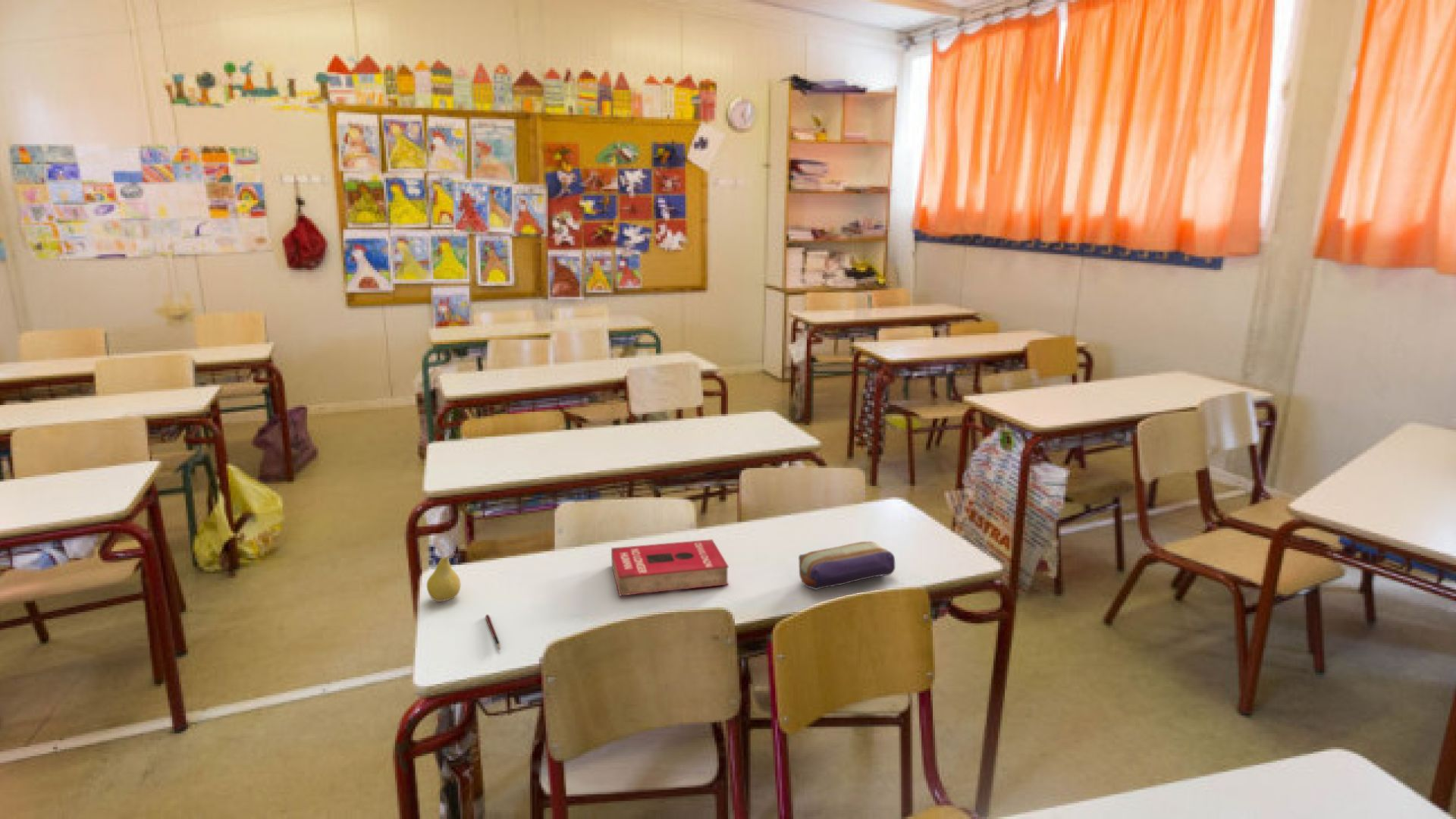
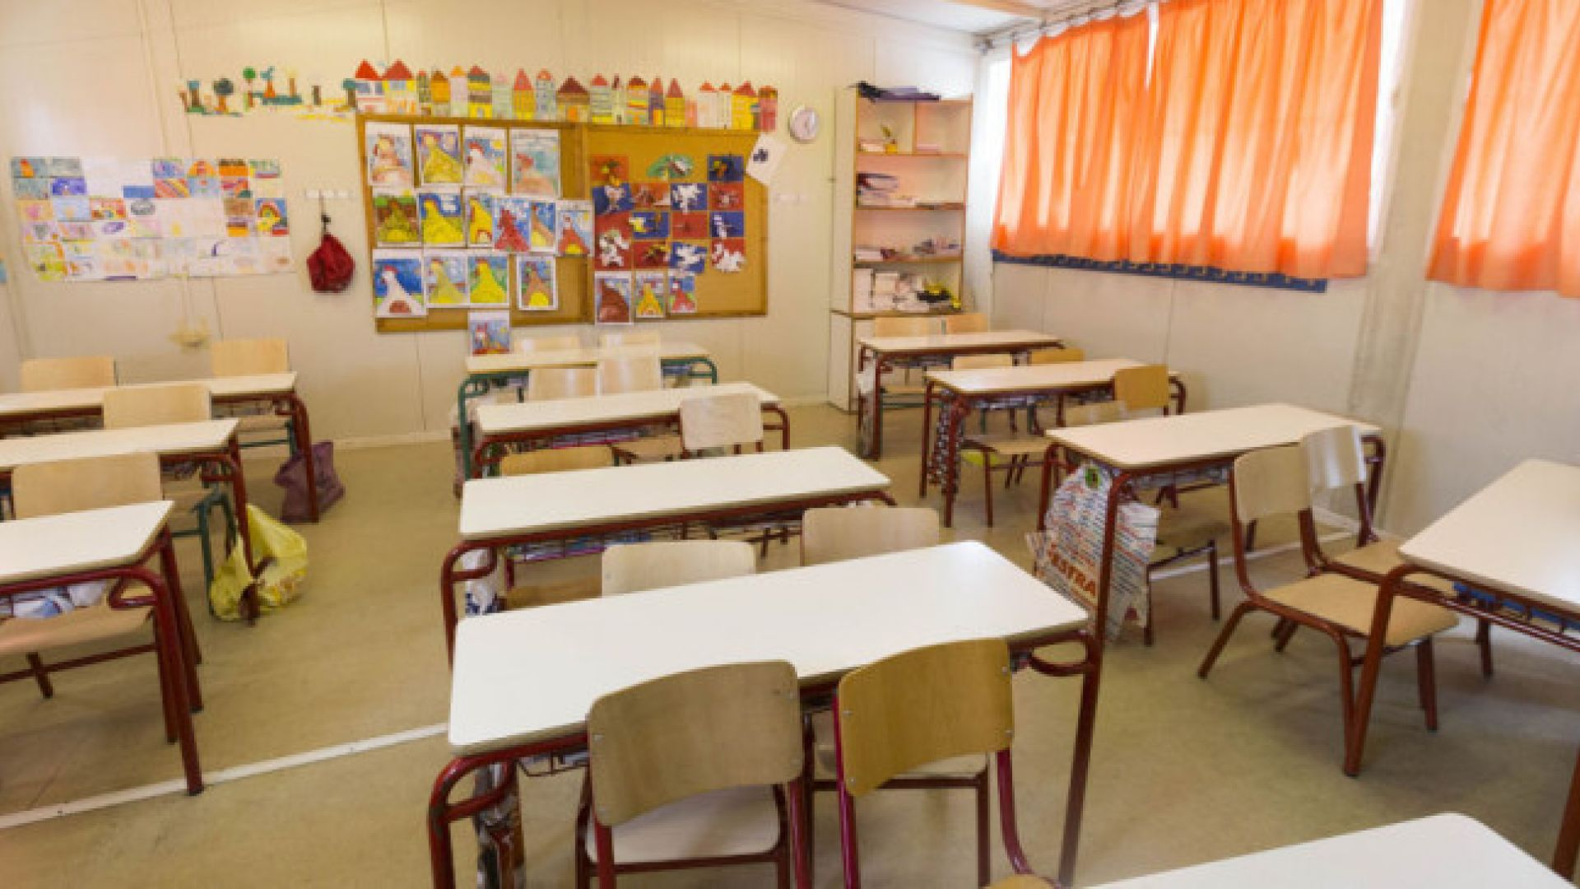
- pencil case [798,541,896,591]
- book [610,538,730,597]
- fruit [426,552,461,602]
- pen [485,613,501,651]
